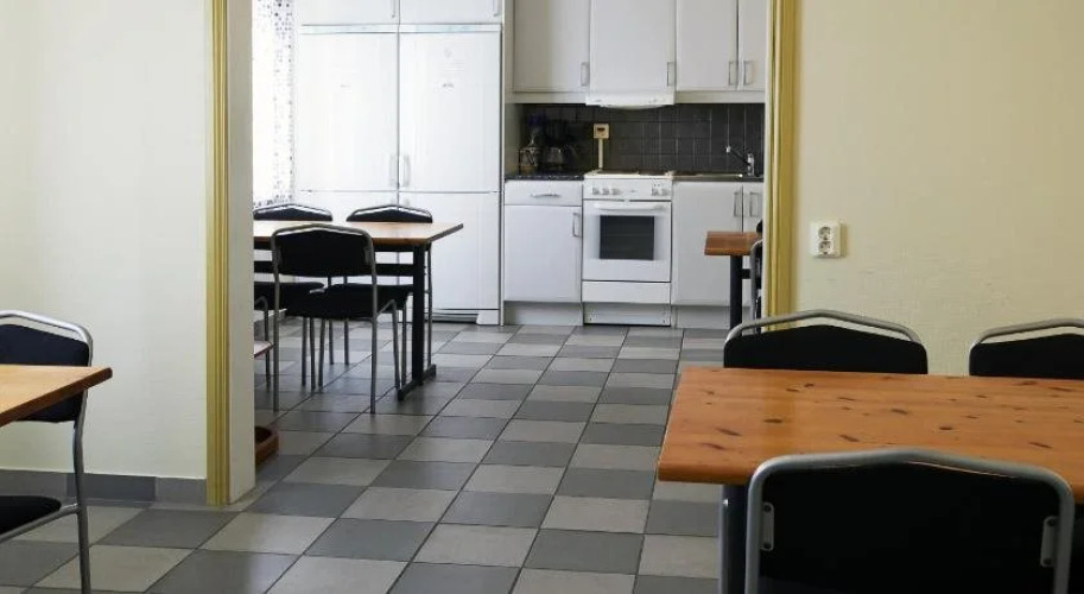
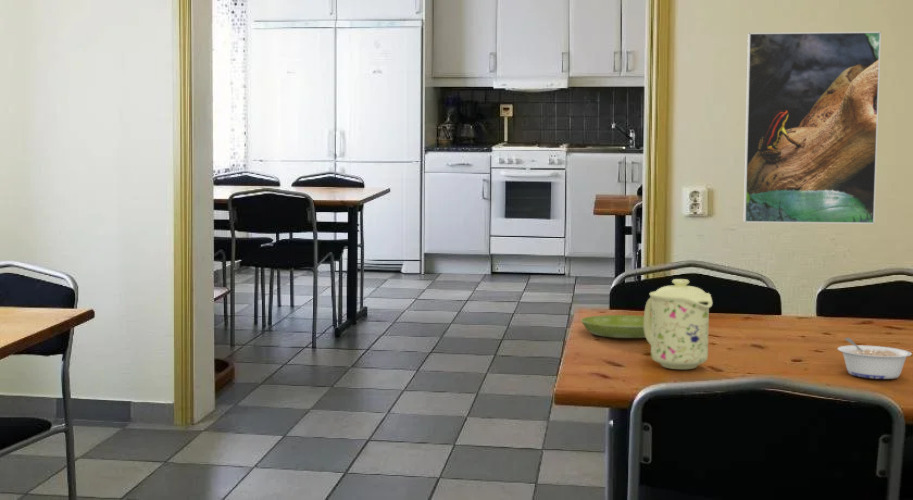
+ legume [837,337,913,380]
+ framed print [742,31,882,225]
+ mug [643,278,713,370]
+ saucer [580,314,652,339]
